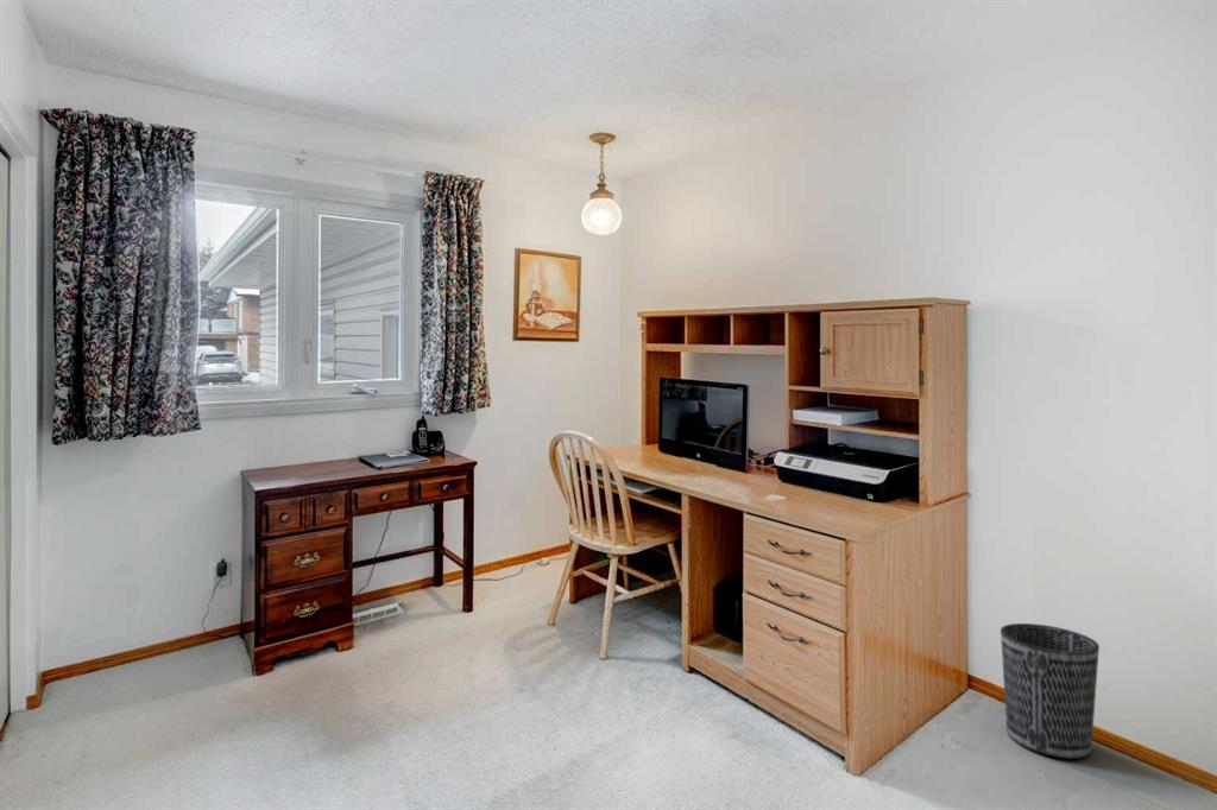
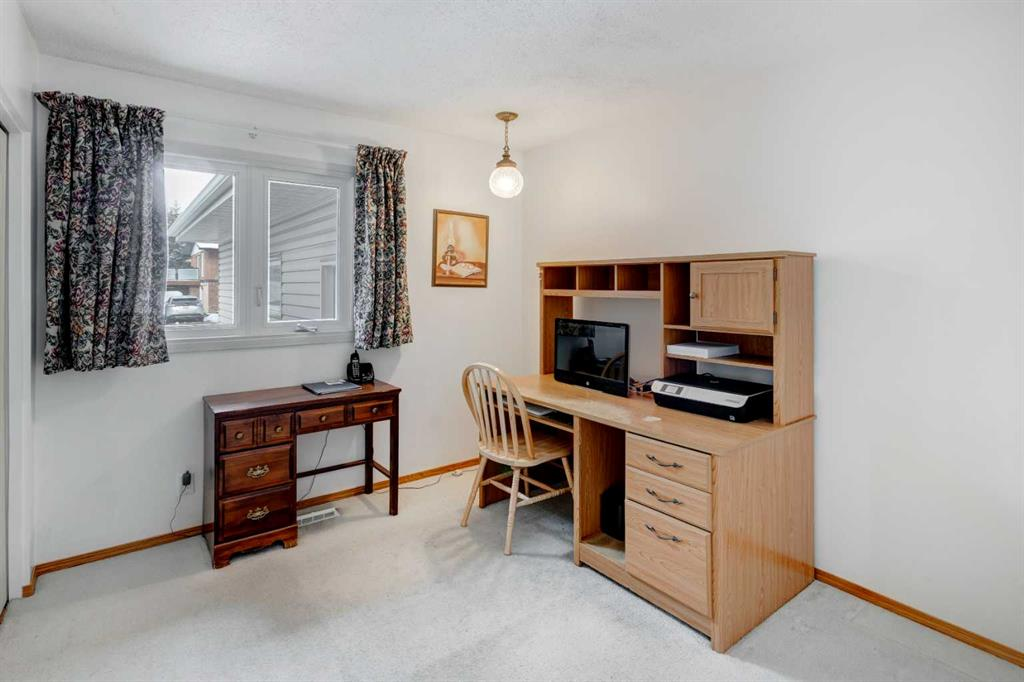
- wastebasket [1000,622,1101,760]
